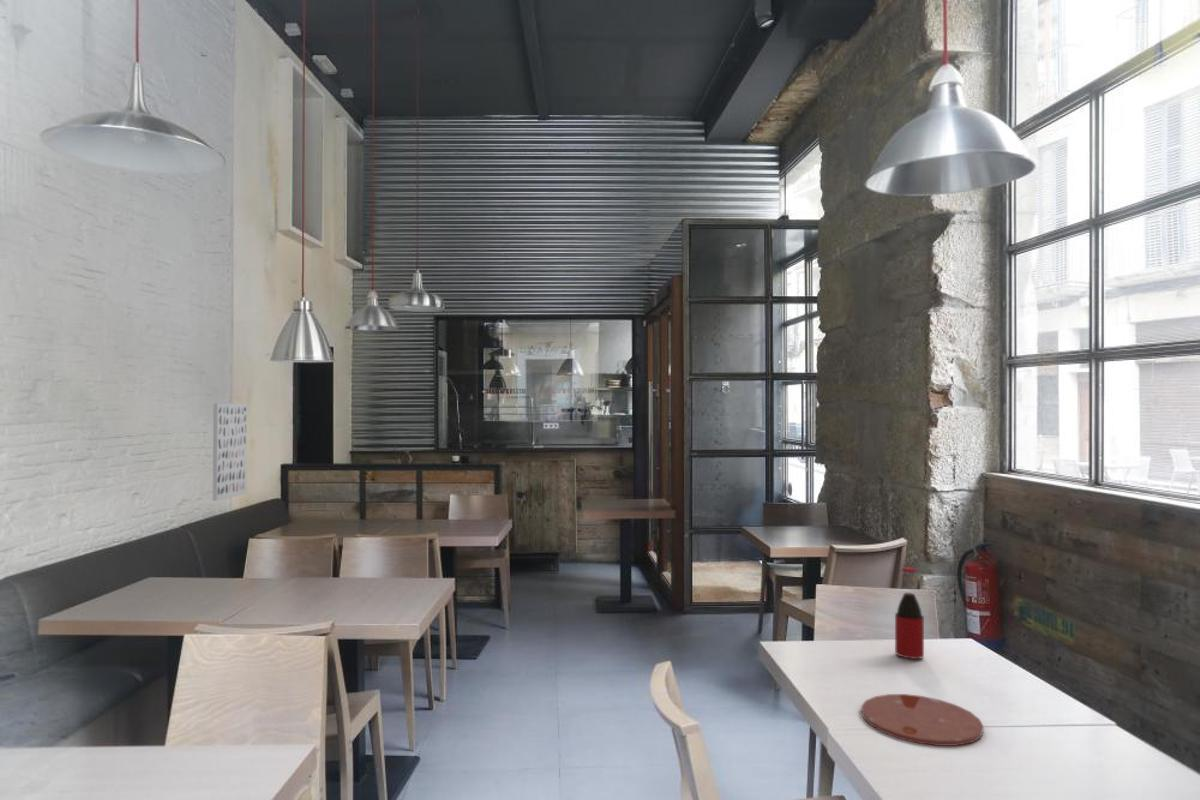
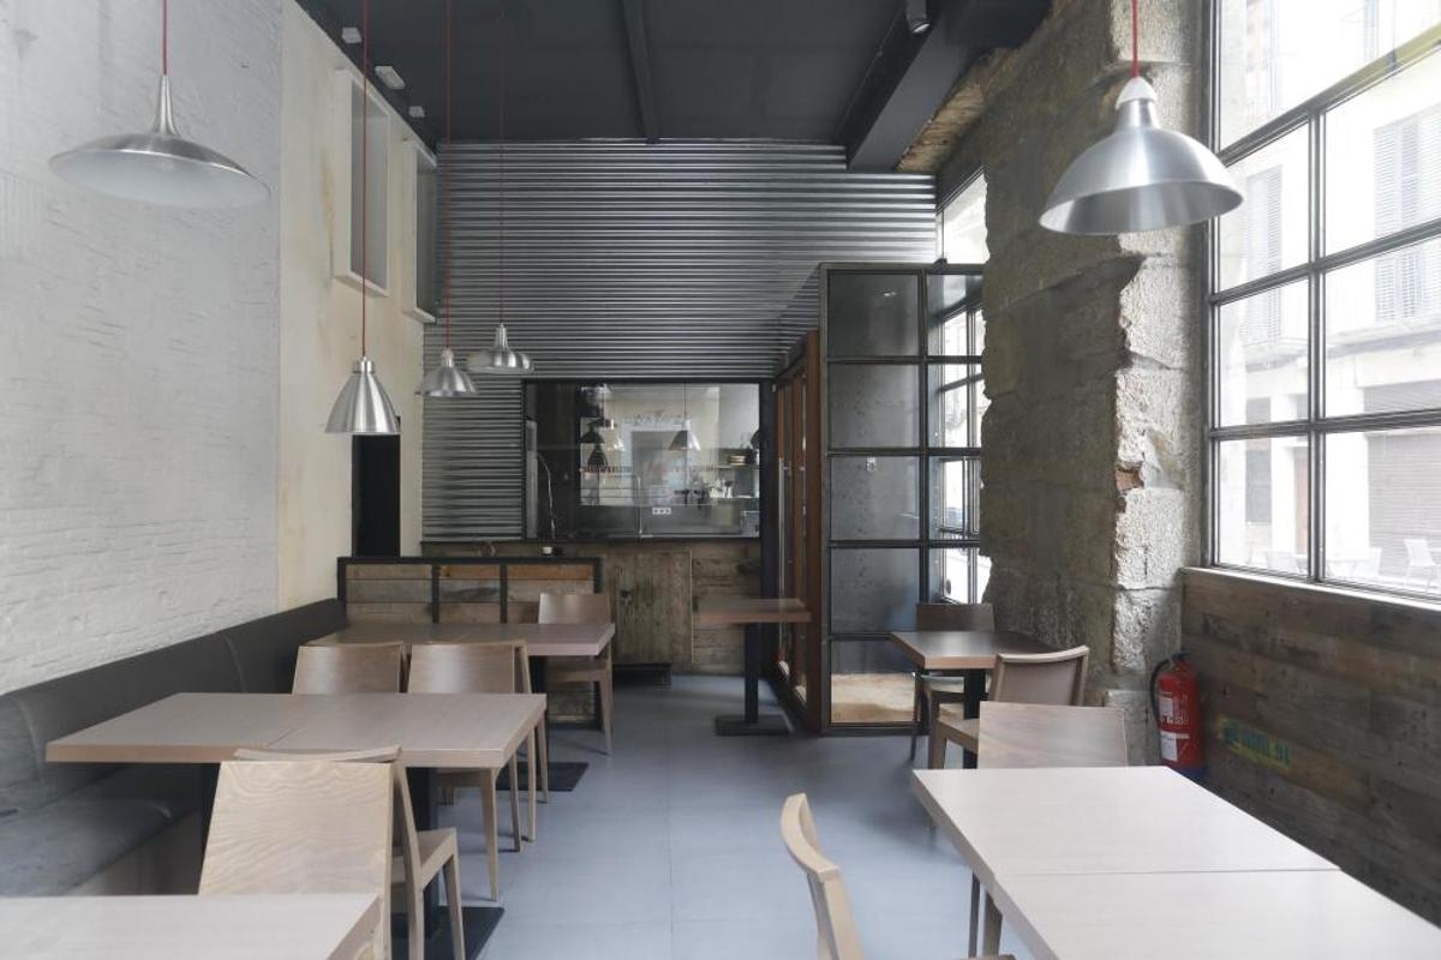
- plate [860,693,985,747]
- bottle [894,566,925,660]
- wall art [212,402,248,502]
